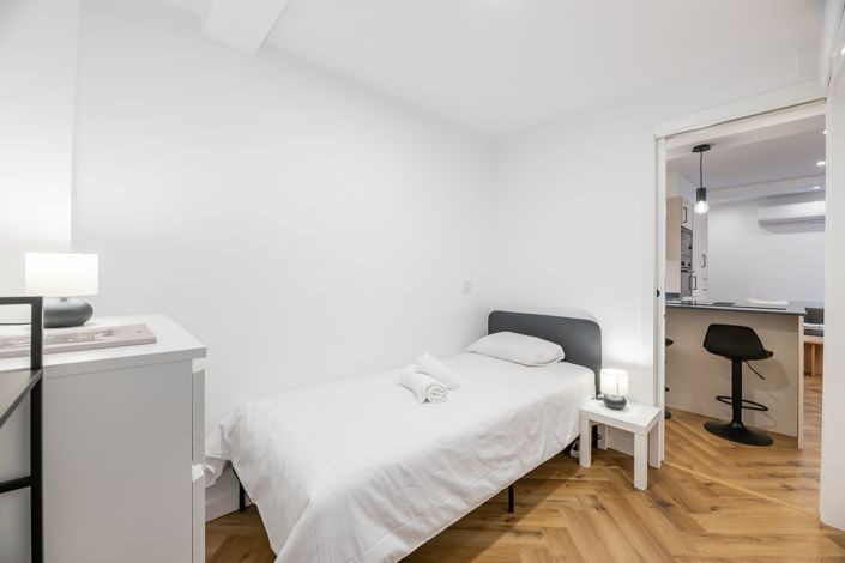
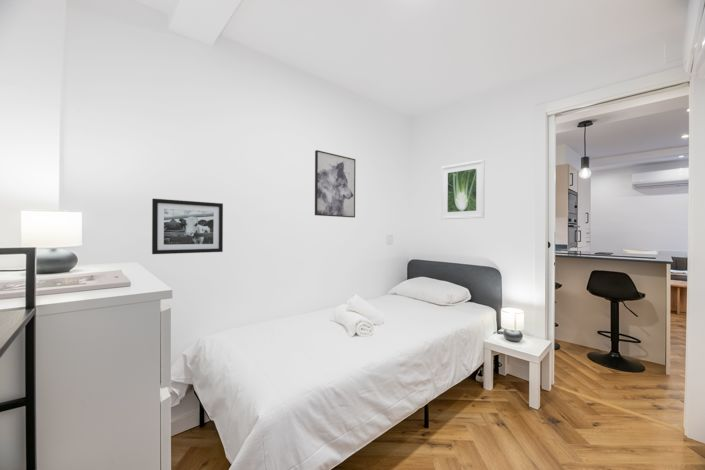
+ picture frame [151,198,224,255]
+ wall art [314,149,356,219]
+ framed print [440,159,486,220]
